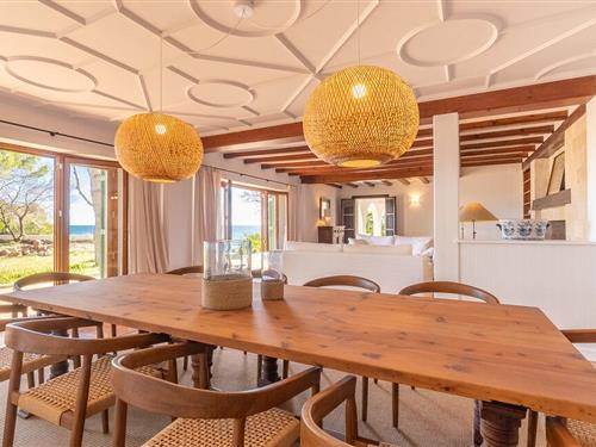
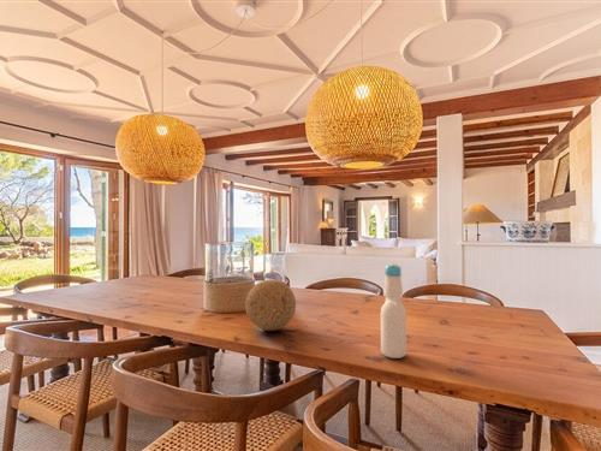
+ decorative ball [244,278,297,332]
+ bottle [380,262,407,360]
